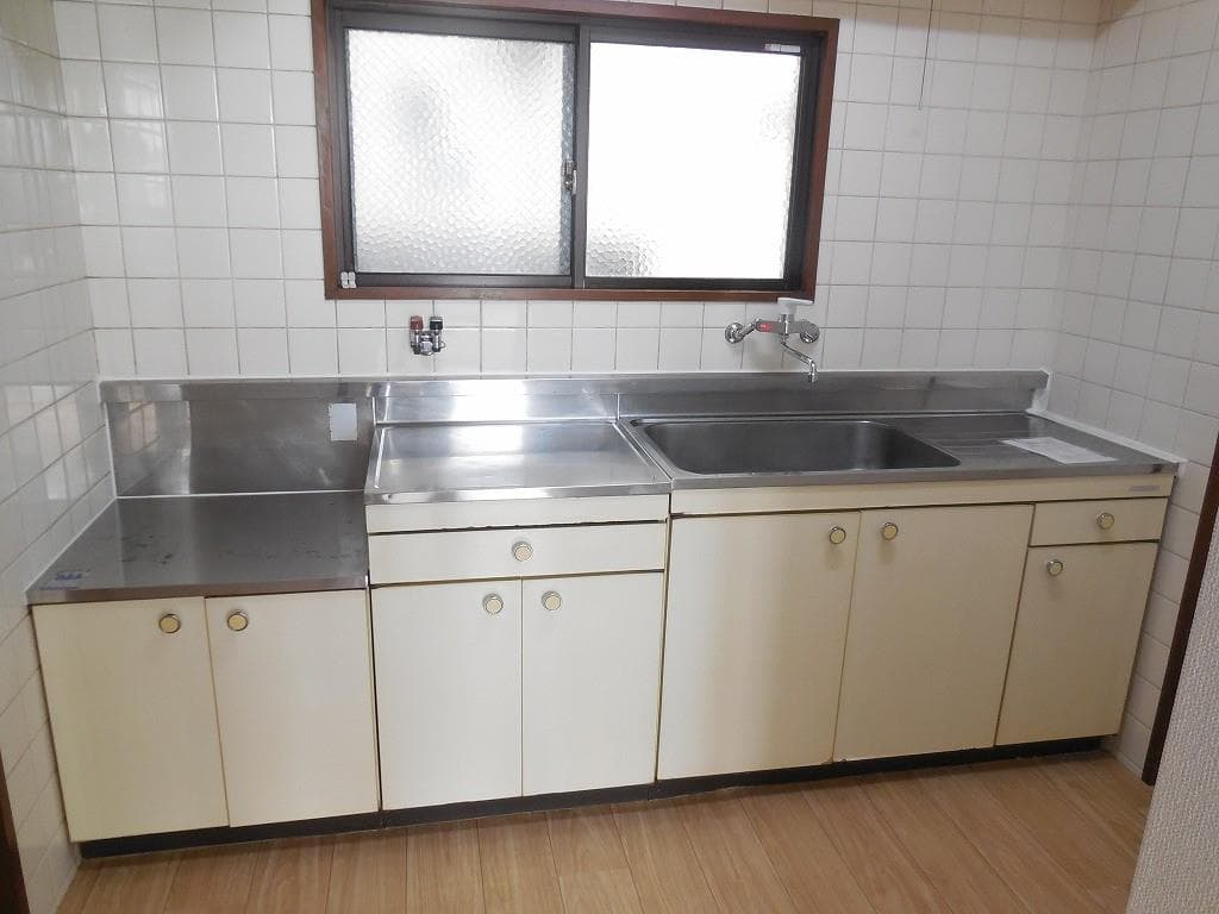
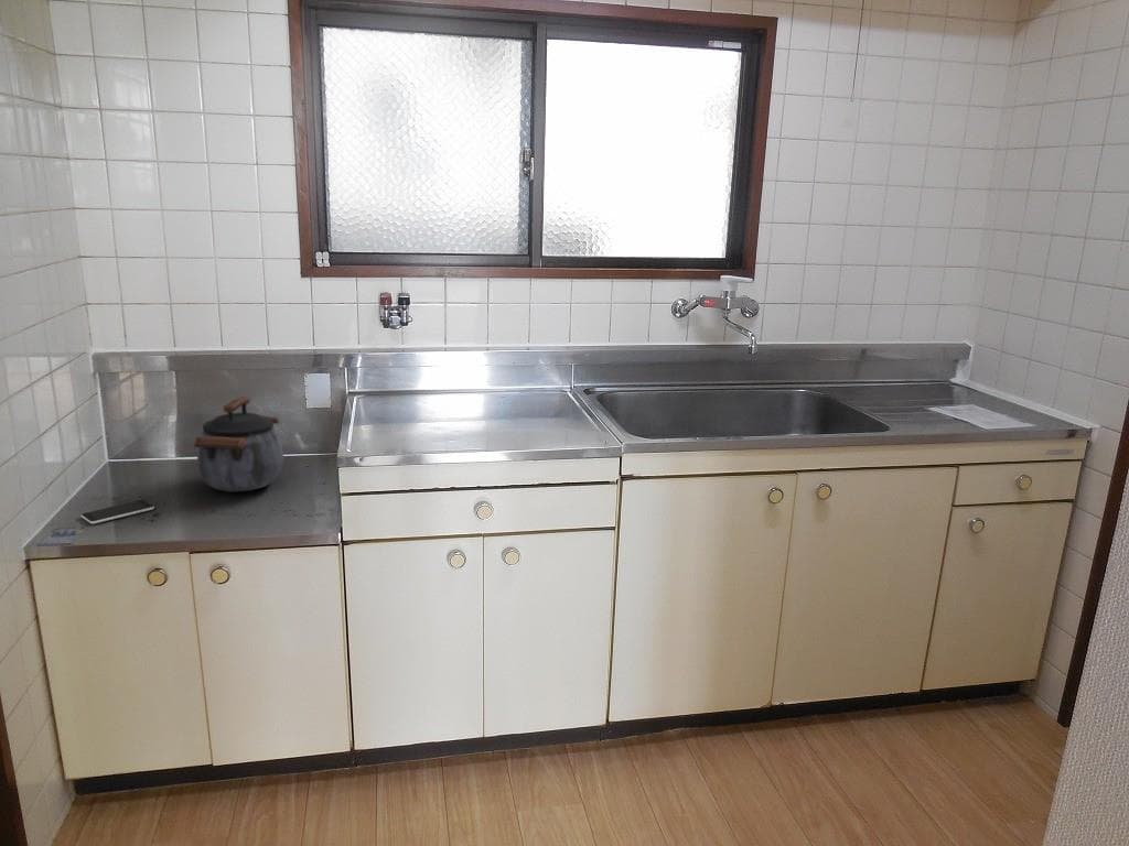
+ smartphone [80,499,155,524]
+ kettle [193,395,284,492]
